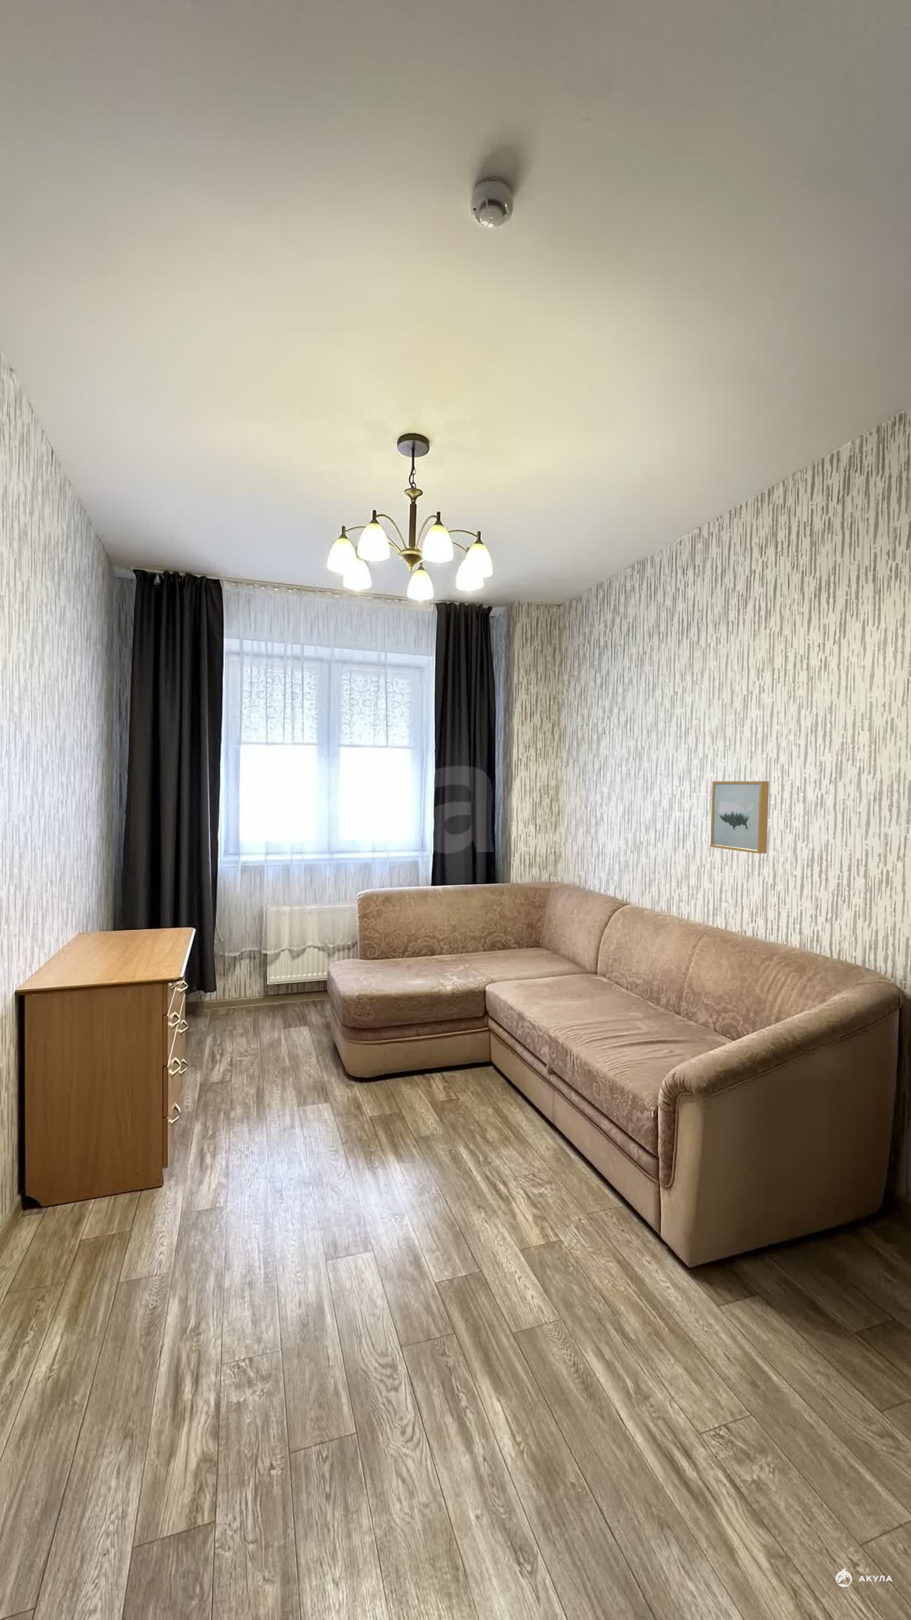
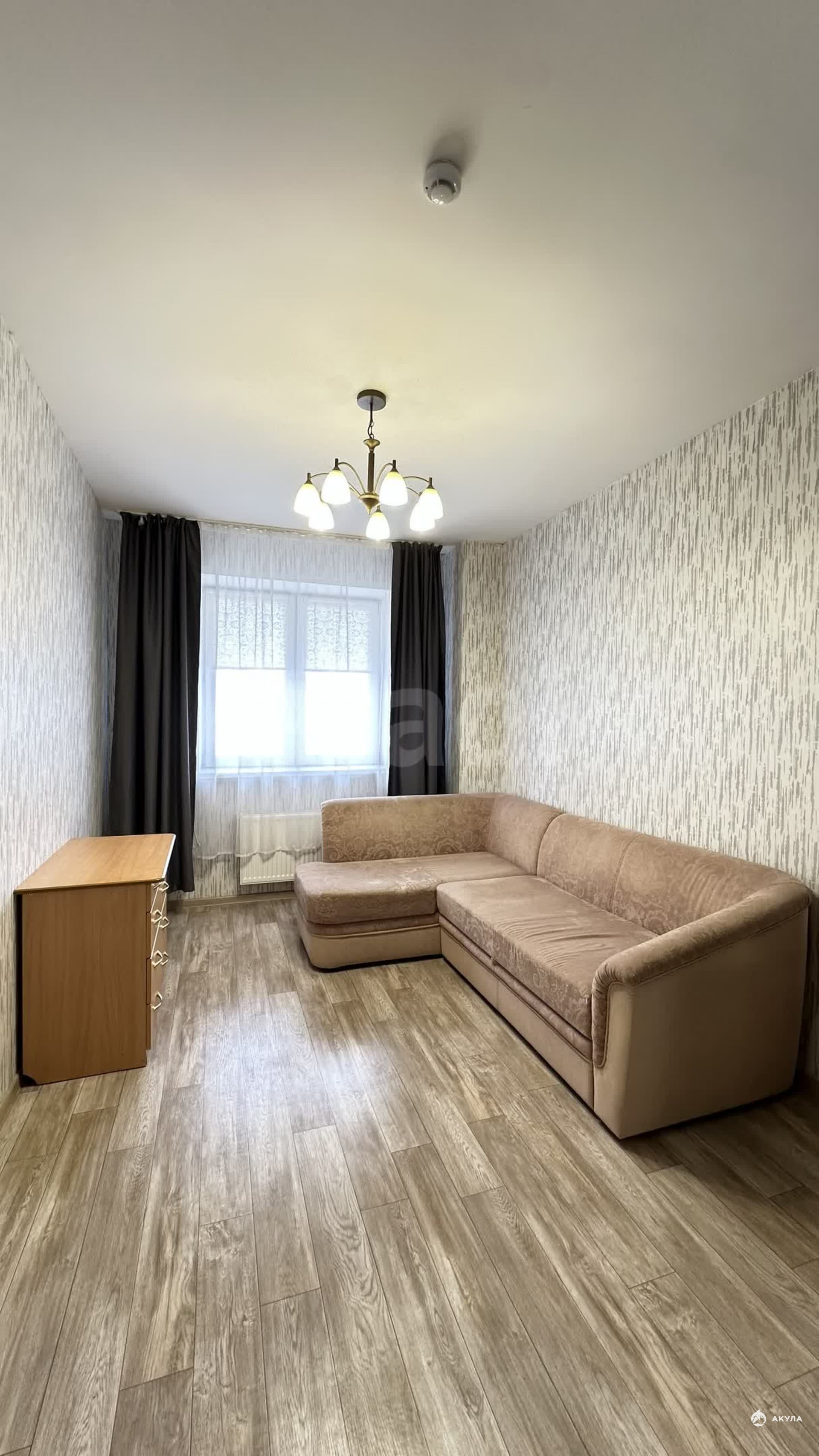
- wall art [710,781,770,853]
